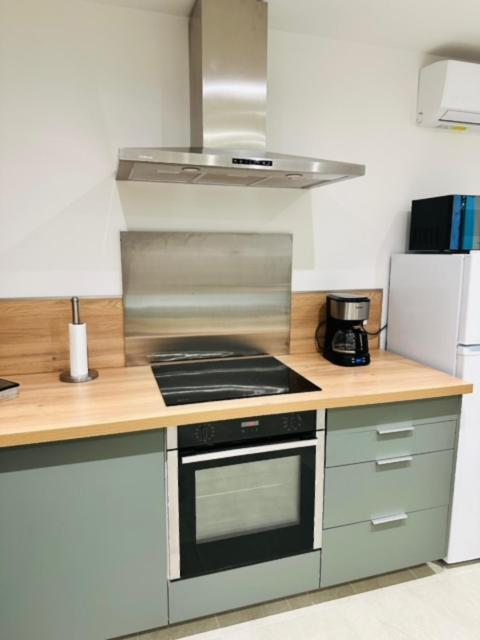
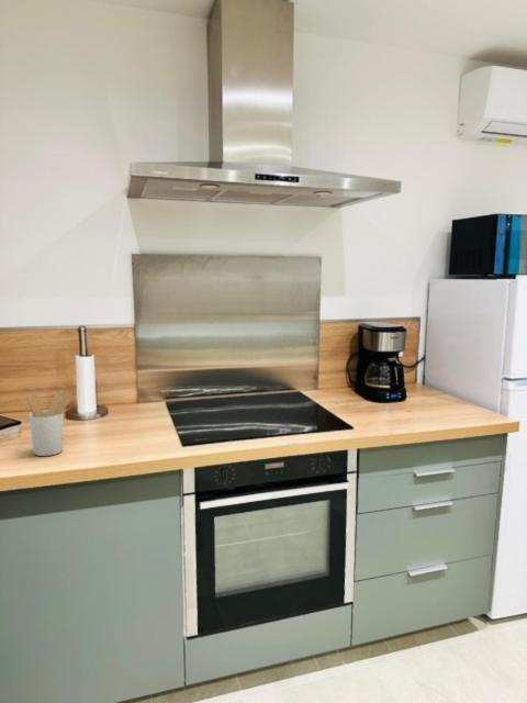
+ utensil holder [25,389,74,457]
